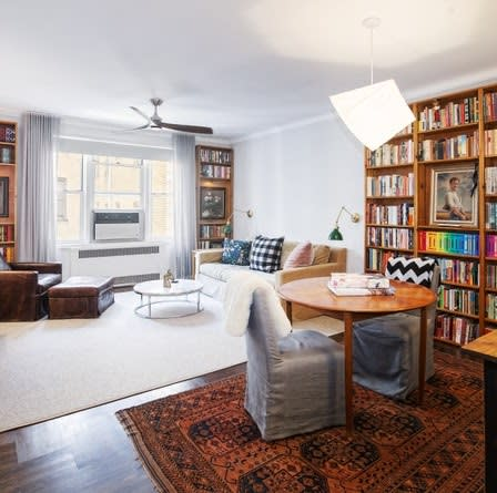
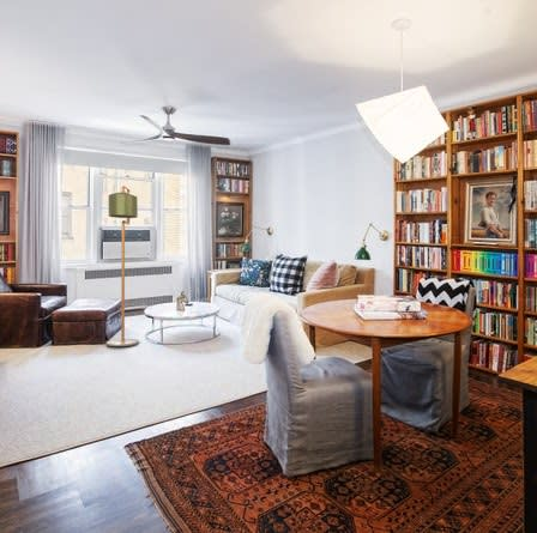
+ floor lamp [105,184,140,347]
